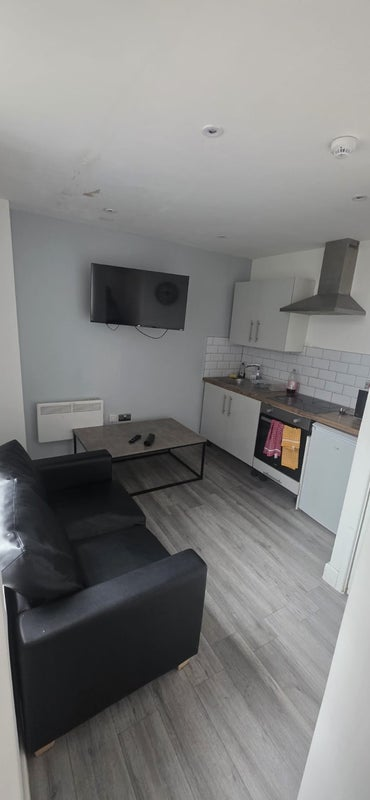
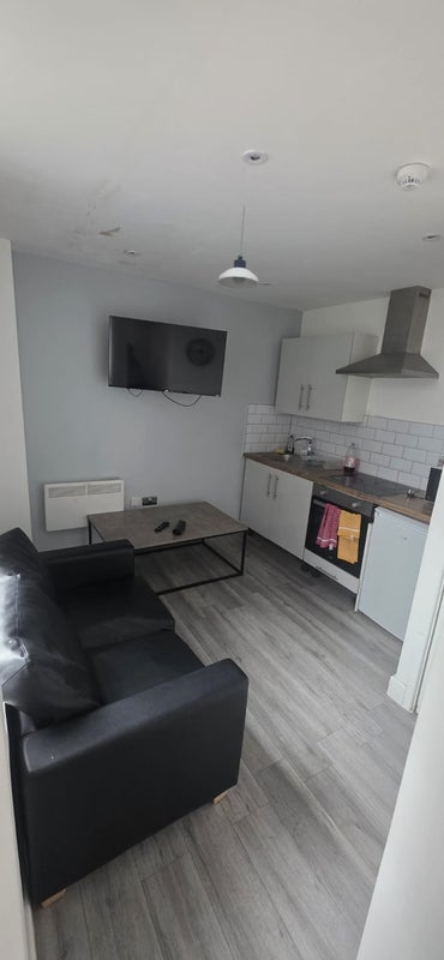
+ pendant light [217,205,259,290]
